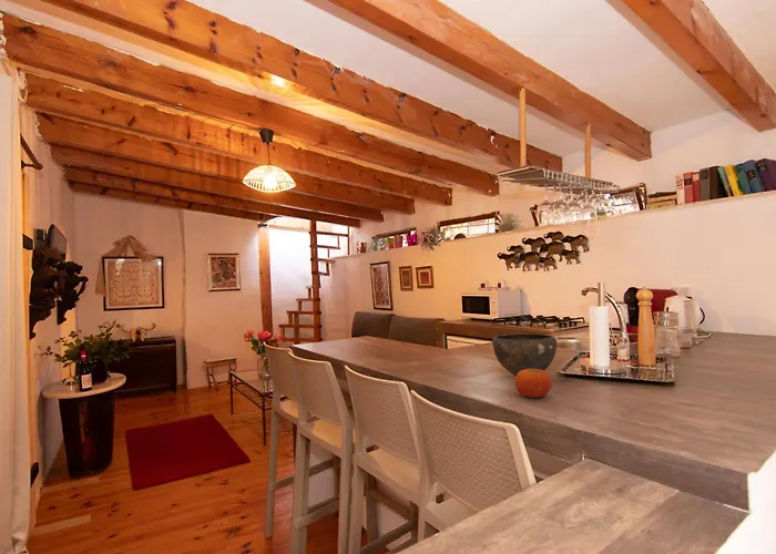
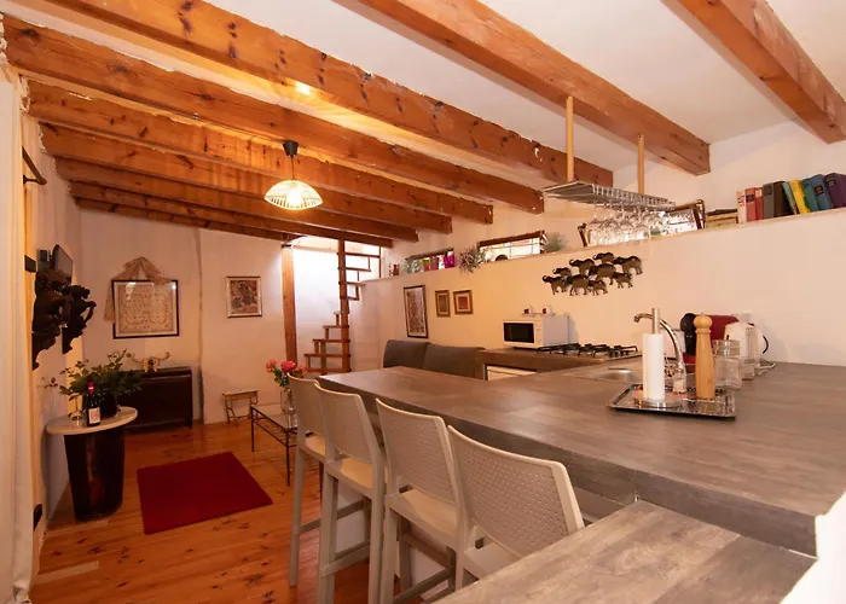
- bowl [491,332,558,378]
- fruit [514,369,552,399]
